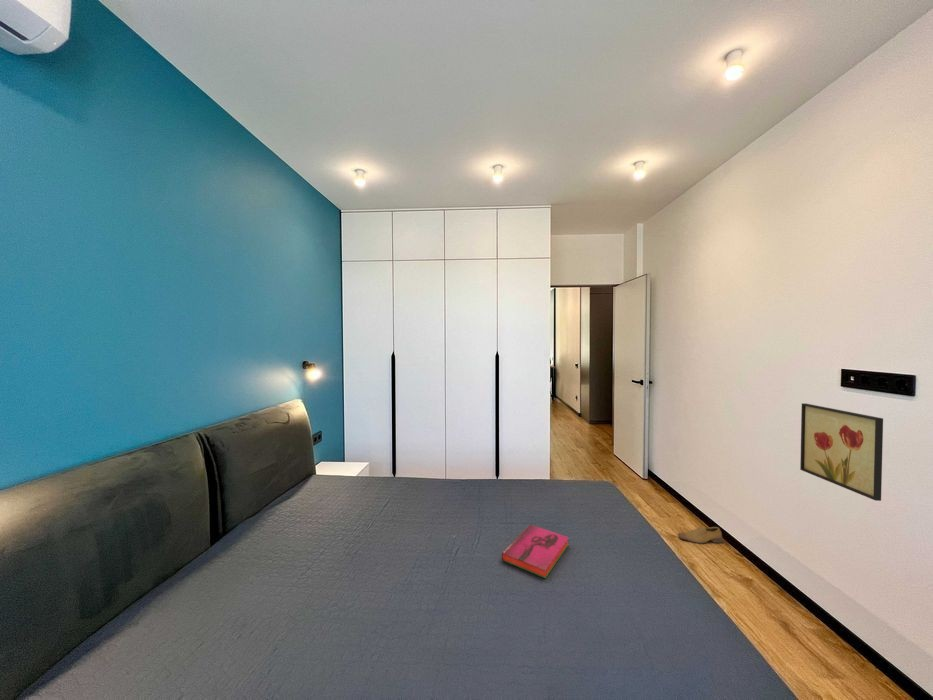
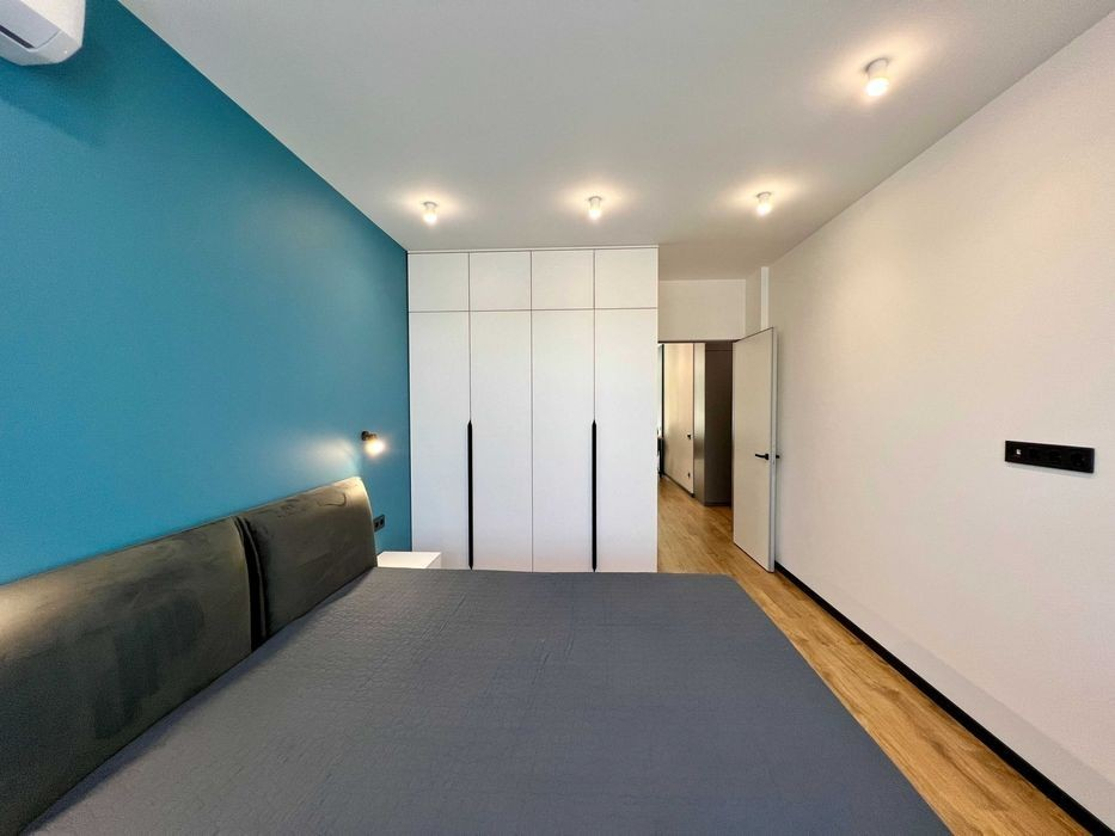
- wall art [799,402,884,502]
- shoe [677,525,724,544]
- hardback book [501,523,570,579]
